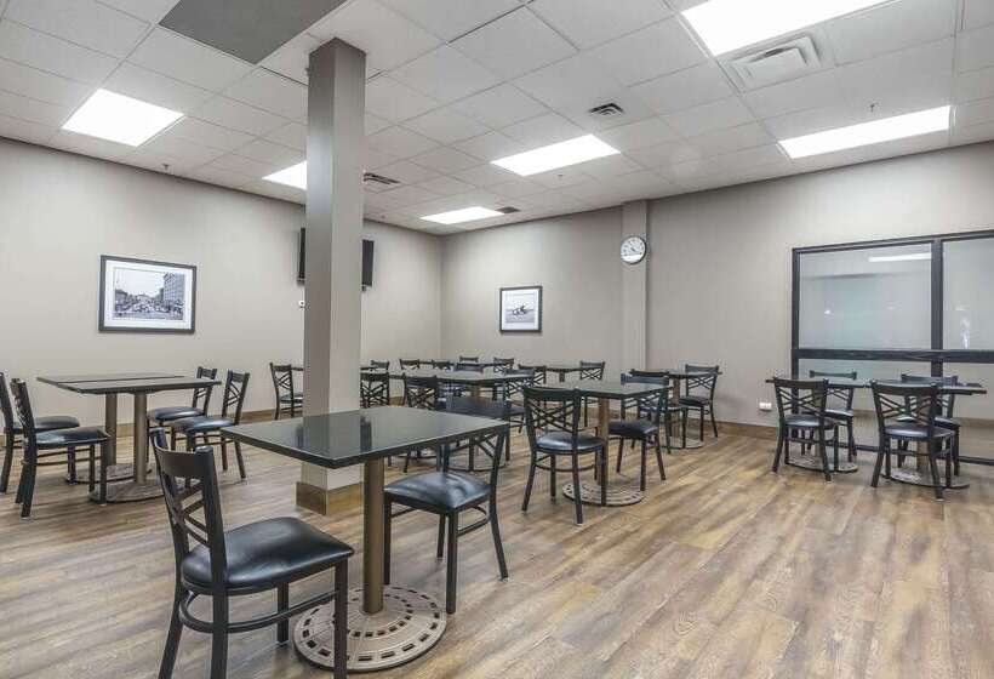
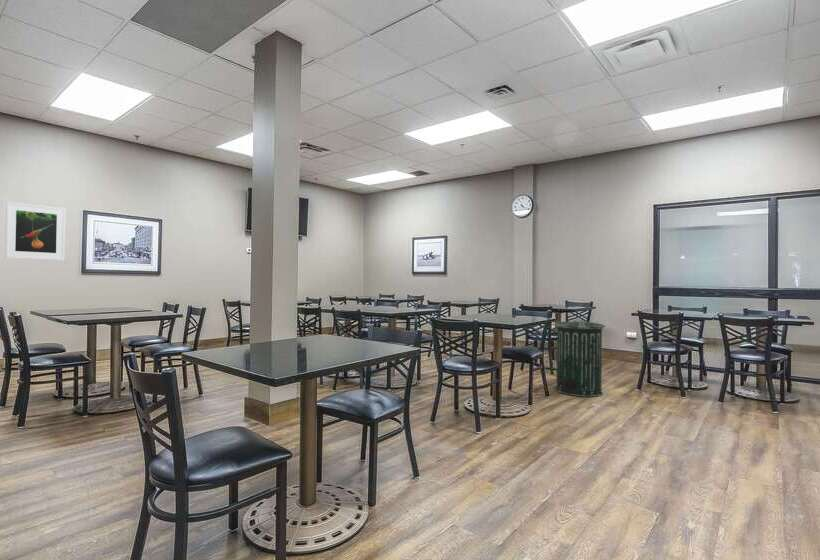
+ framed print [4,201,67,261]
+ trash can [554,318,606,398]
